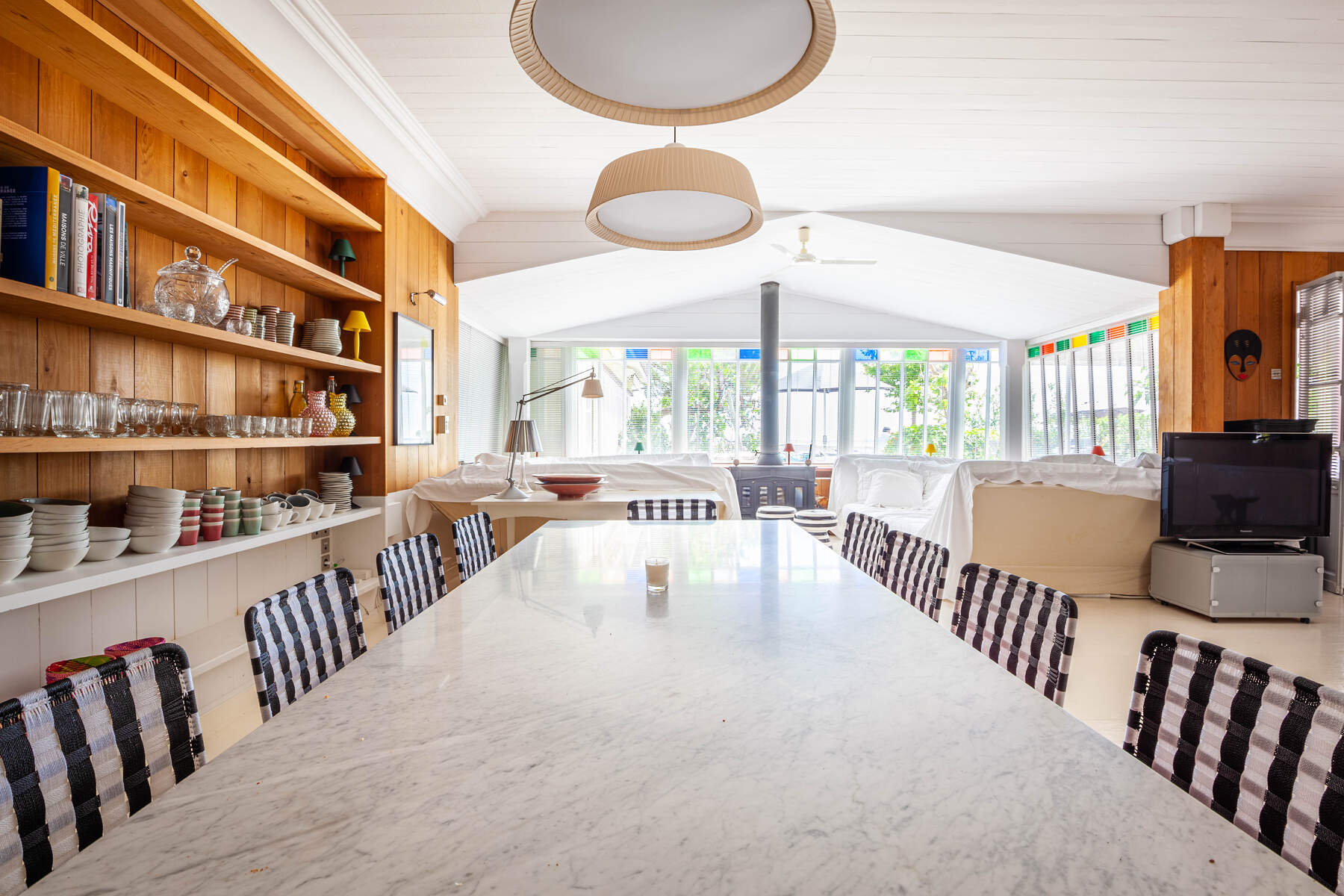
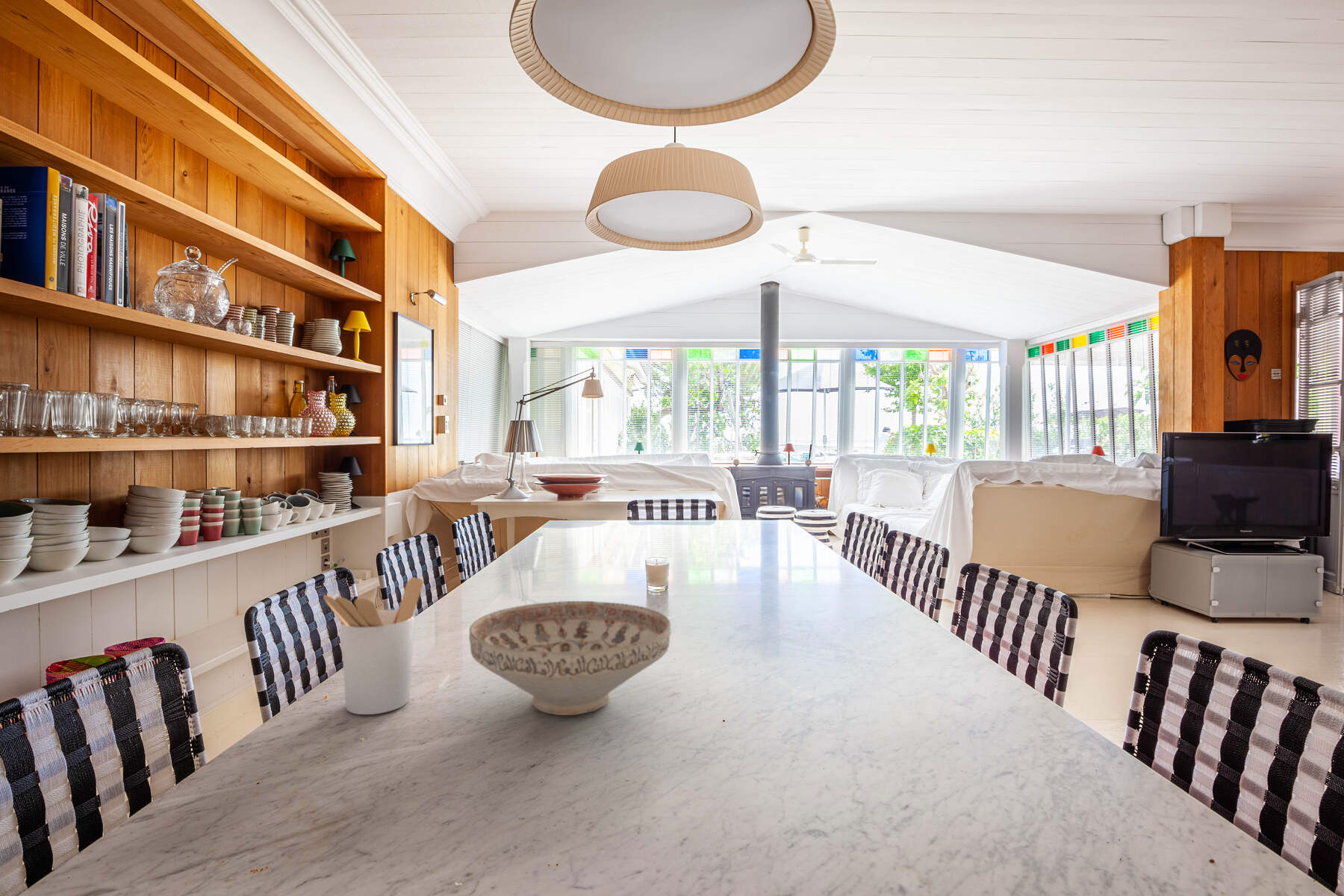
+ decorative bowl [468,600,672,716]
+ utensil holder [323,576,424,715]
